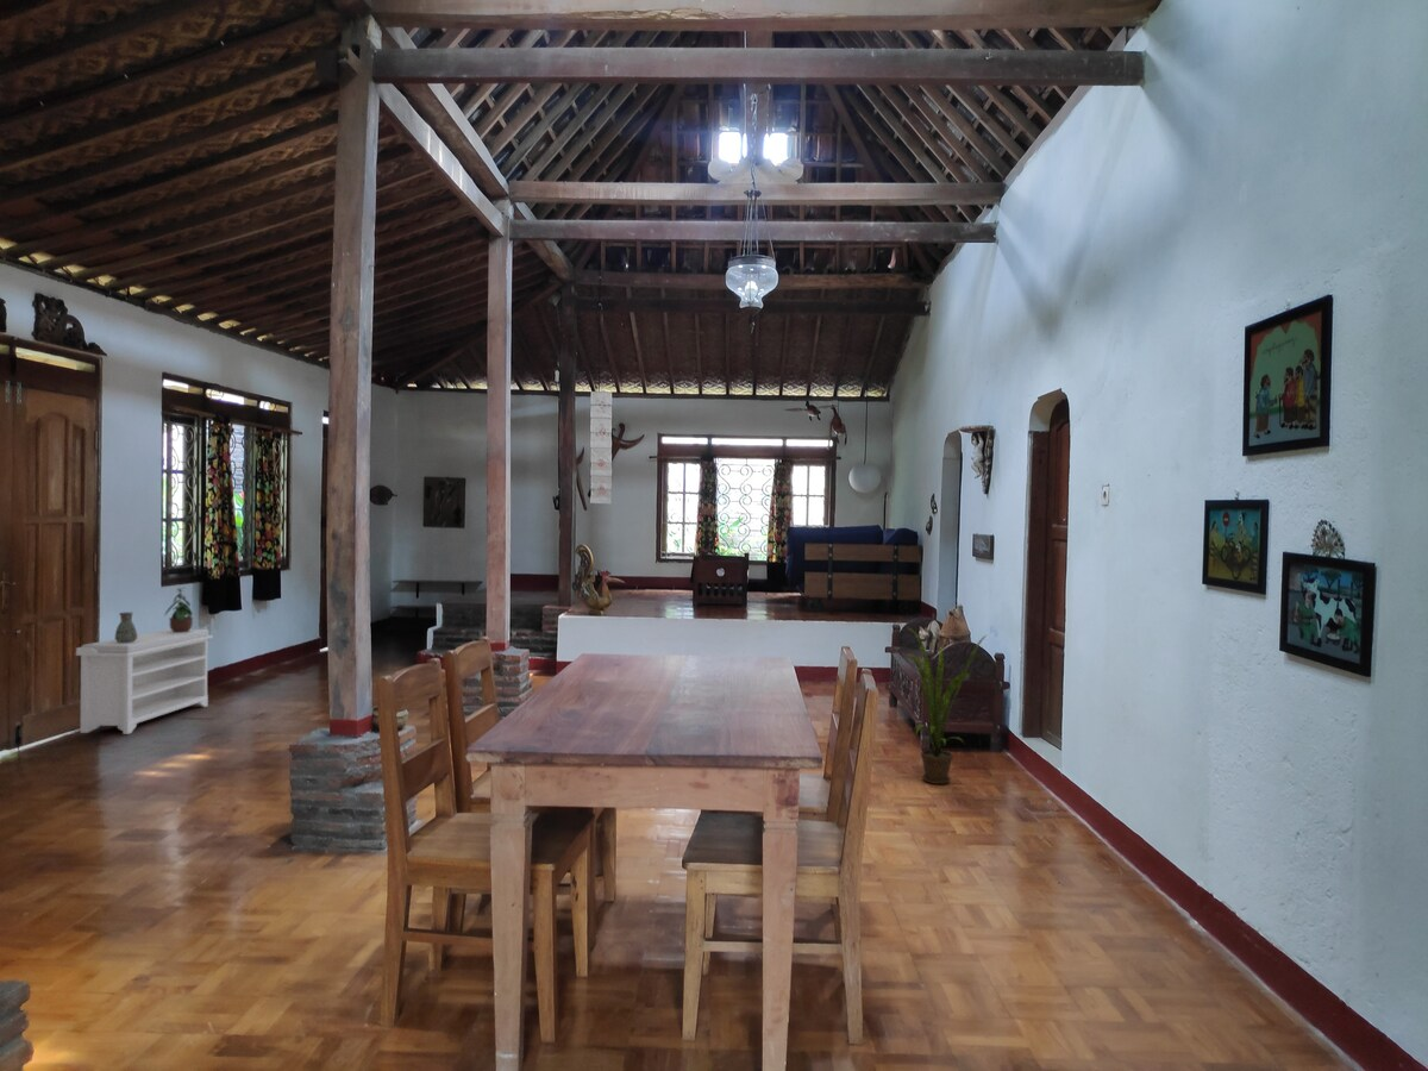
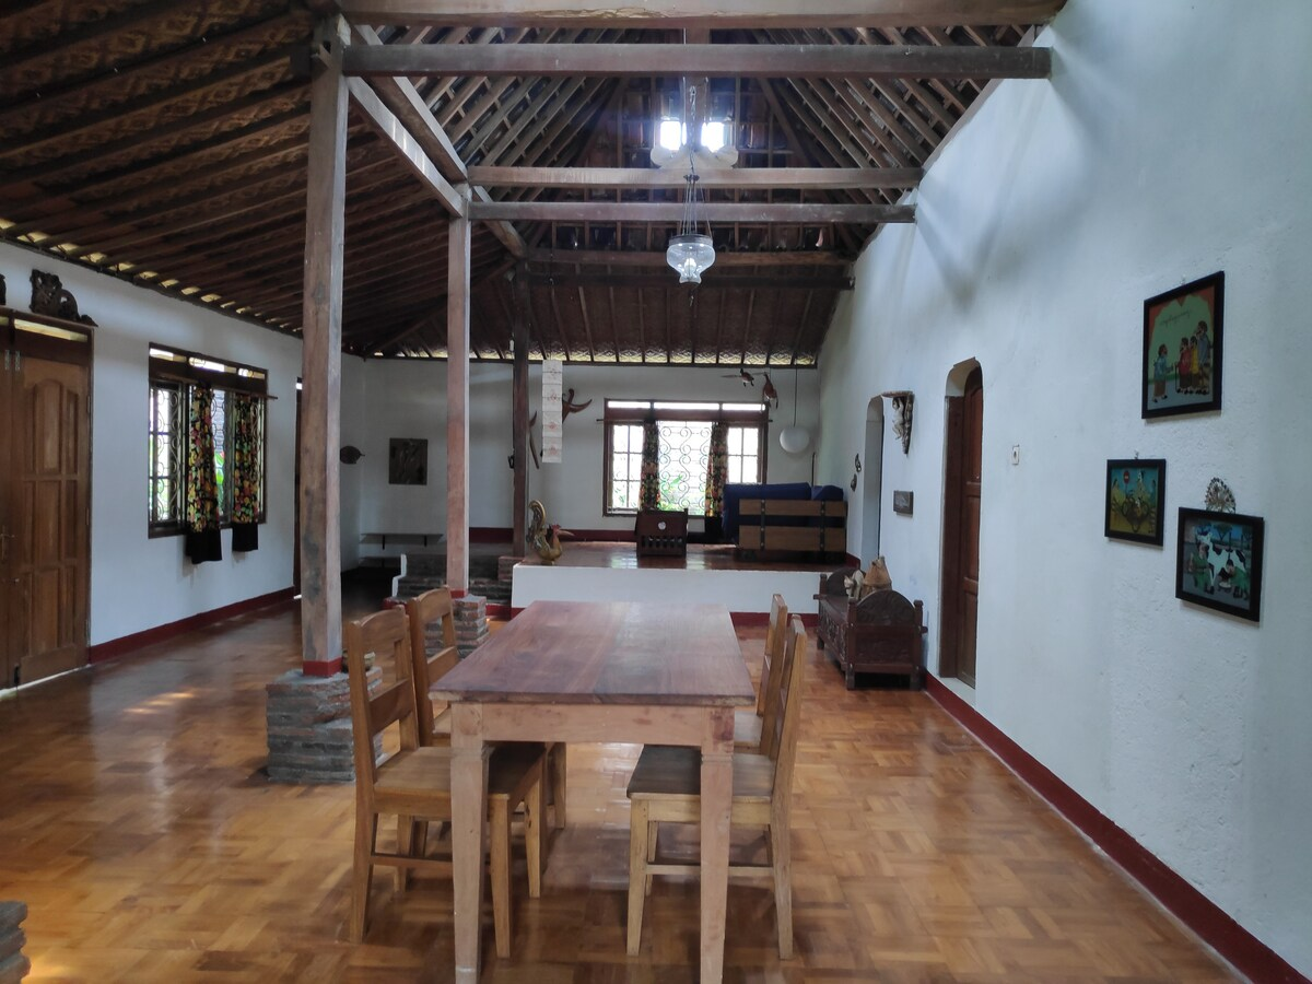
- bench [75,627,214,735]
- potted plant [163,584,194,632]
- house plant [903,626,988,785]
- decorative vase [114,612,138,643]
